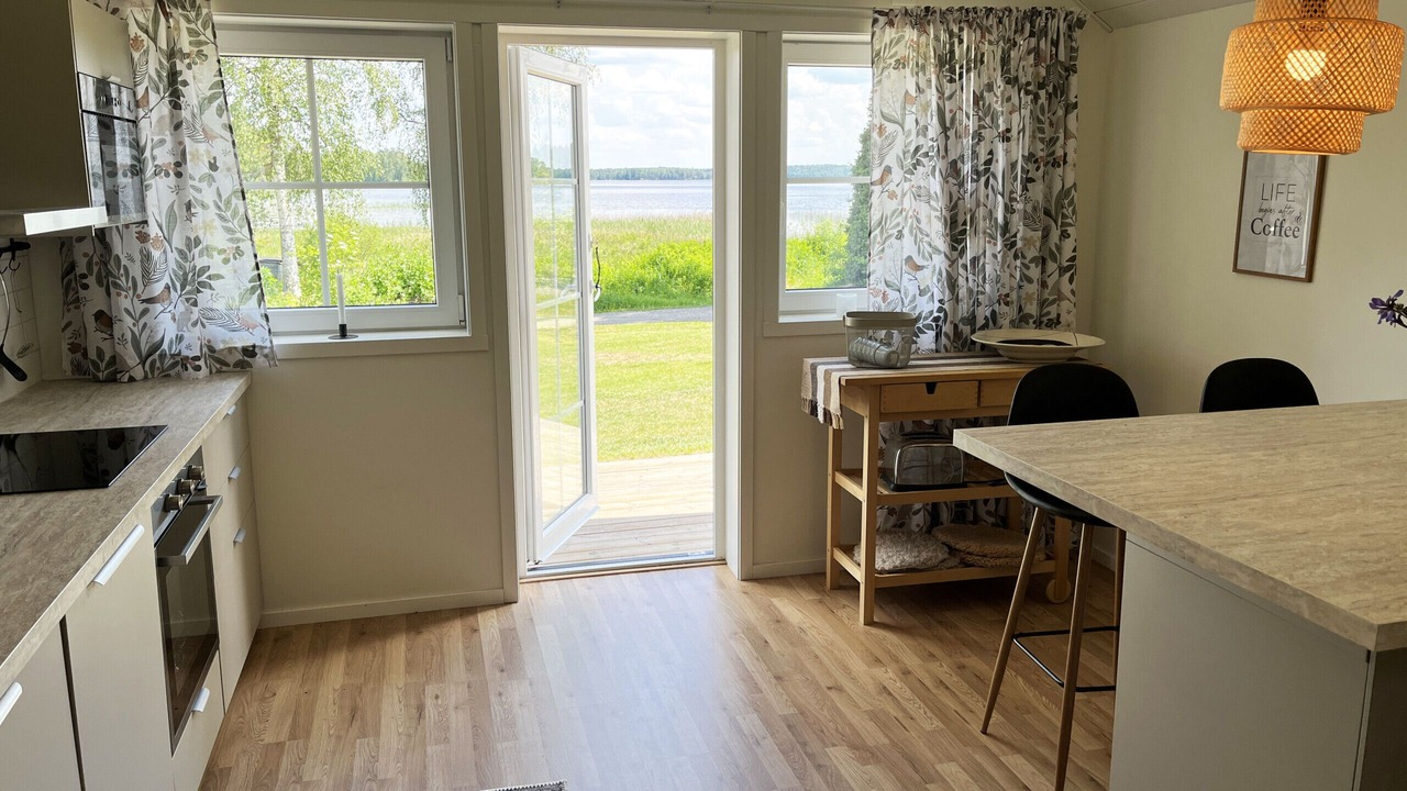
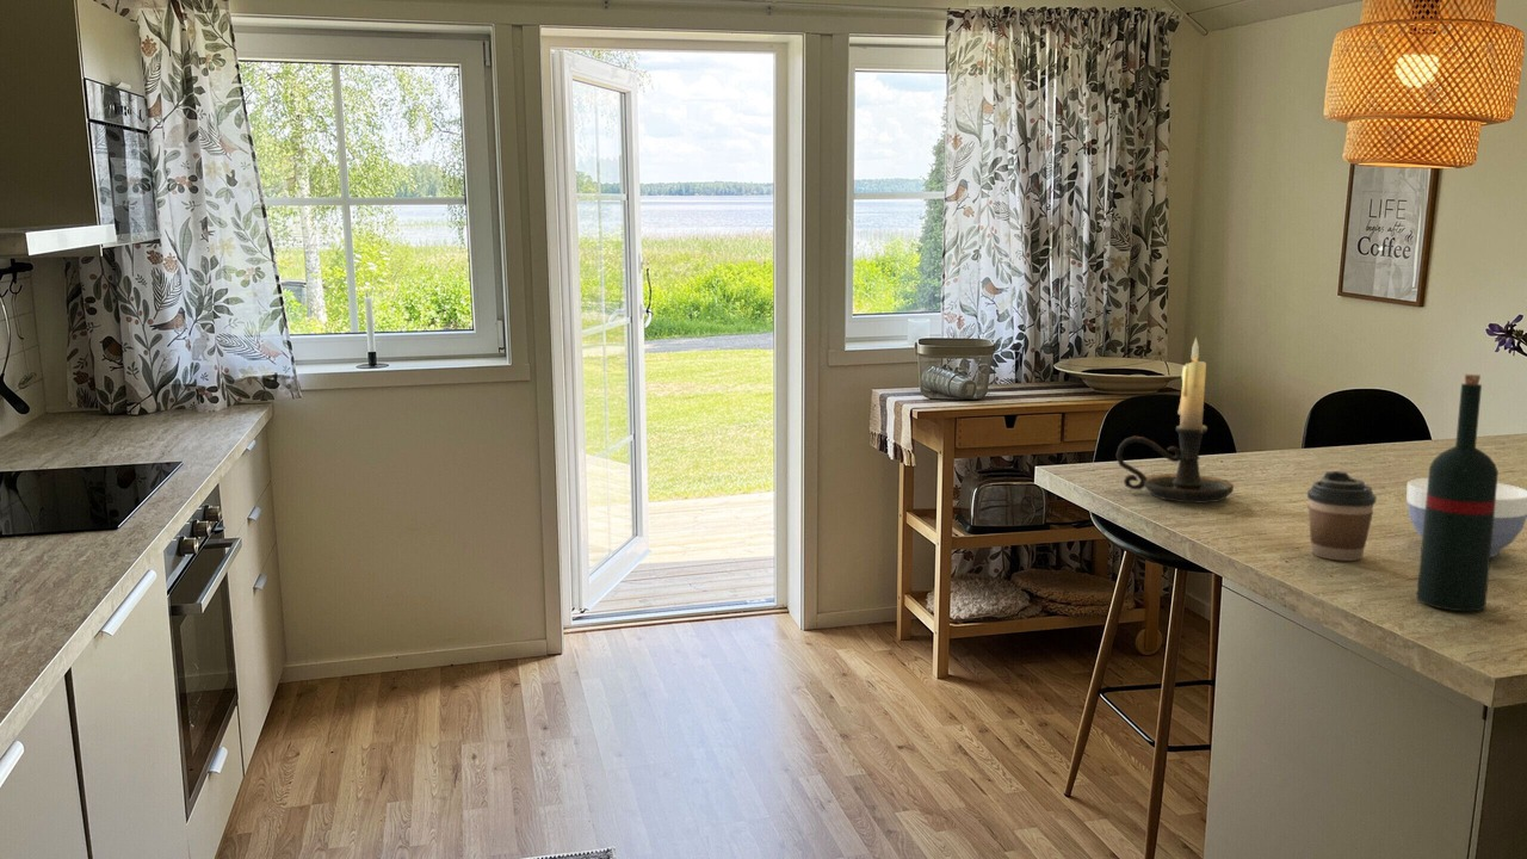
+ wine bottle [1415,373,1500,612]
+ coffee cup [1306,470,1378,562]
+ candle holder [1114,336,1235,503]
+ bowl [1405,477,1527,558]
